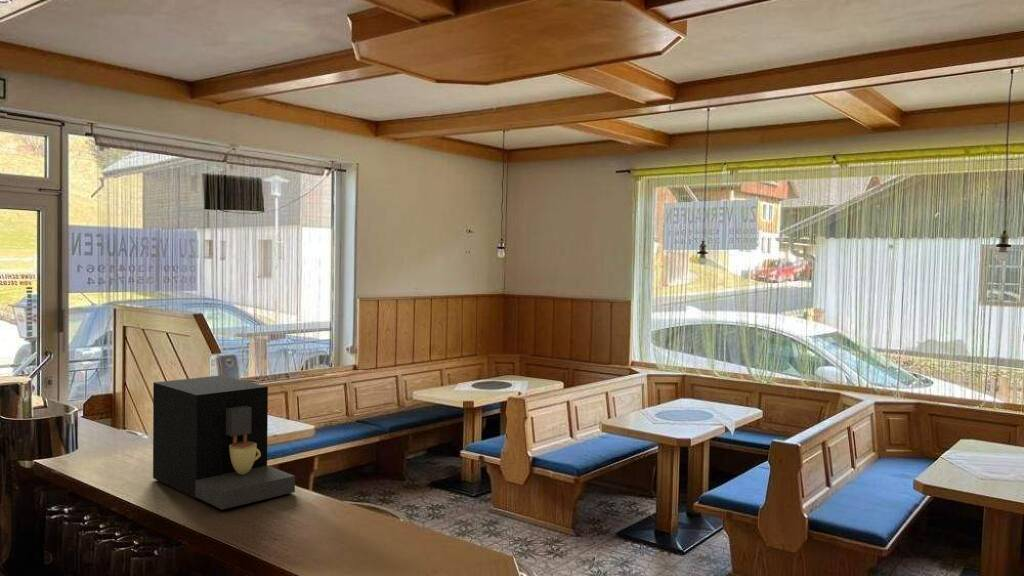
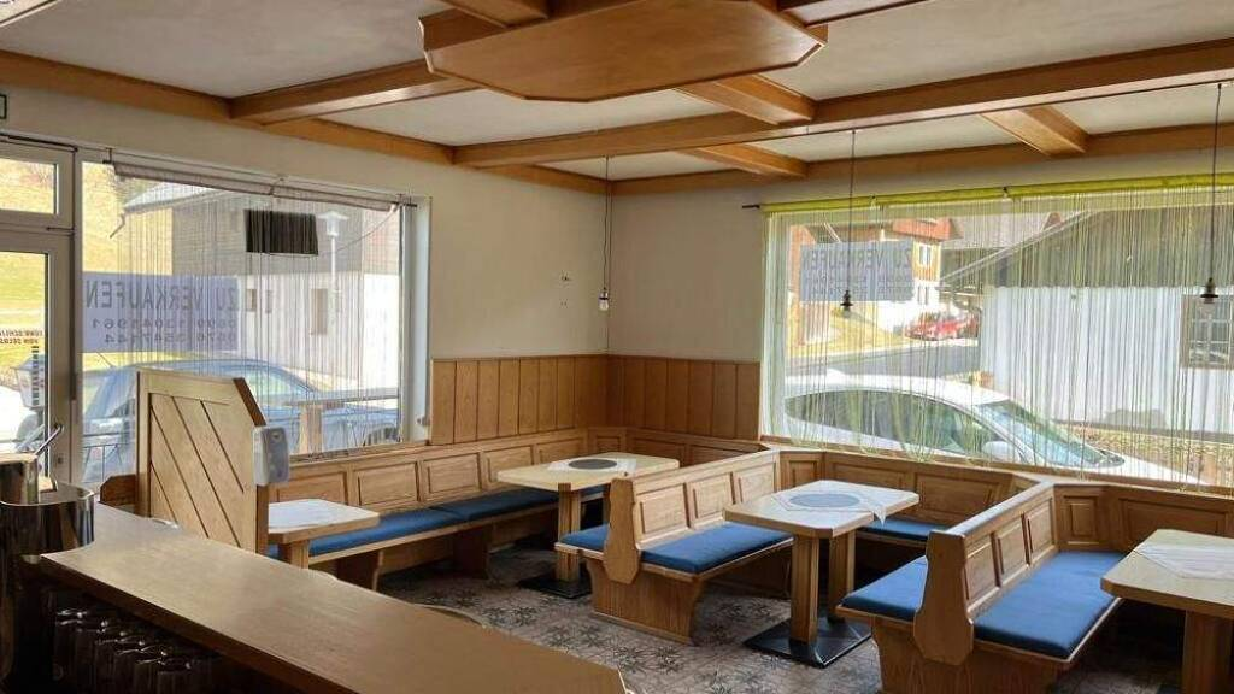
- coffee maker [152,374,296,510]
